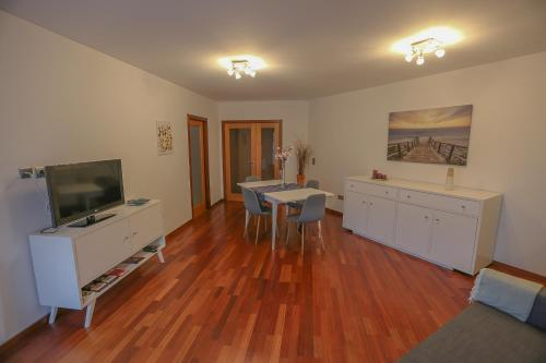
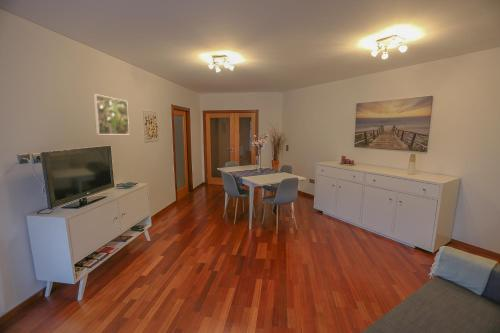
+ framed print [92,93,130,135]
